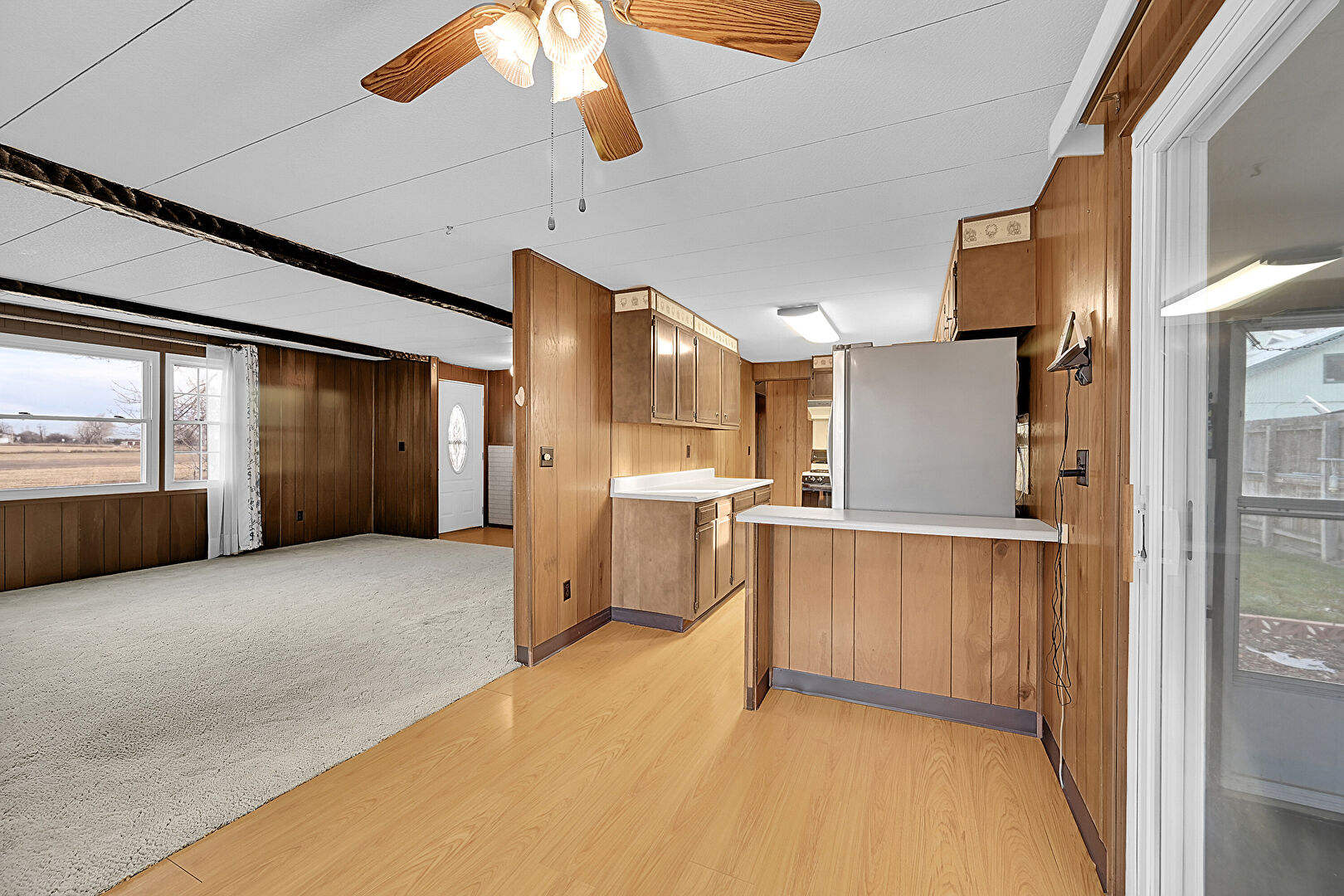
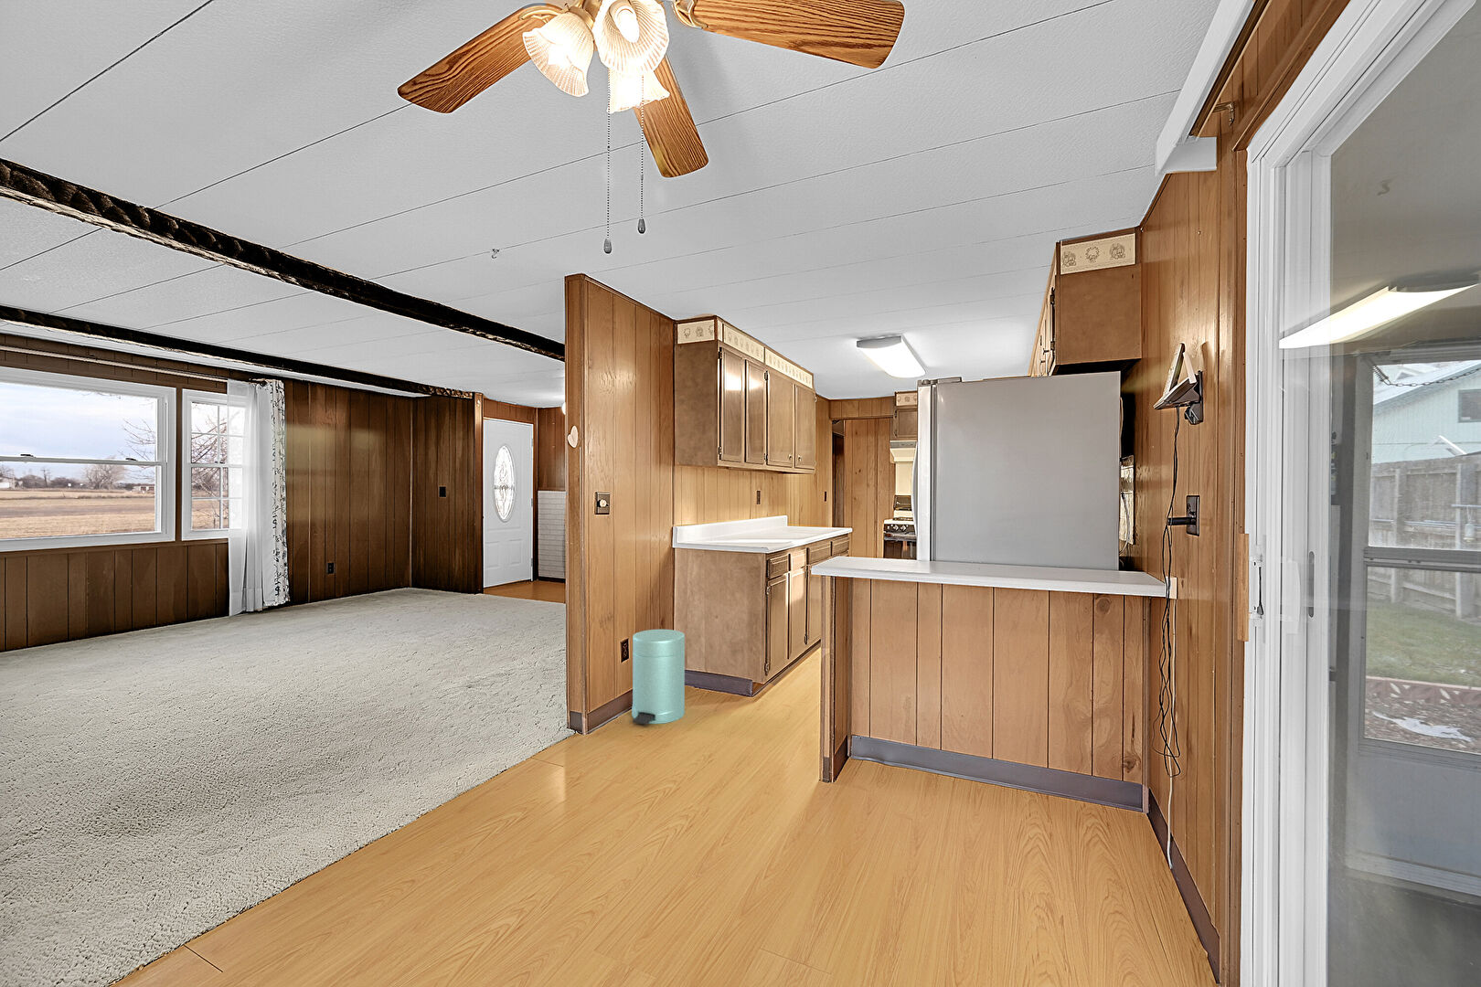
+ trash can [630,629,685,726]
